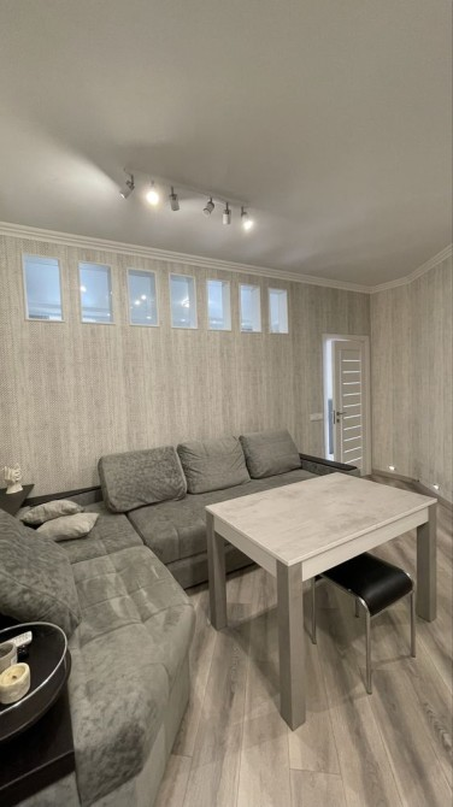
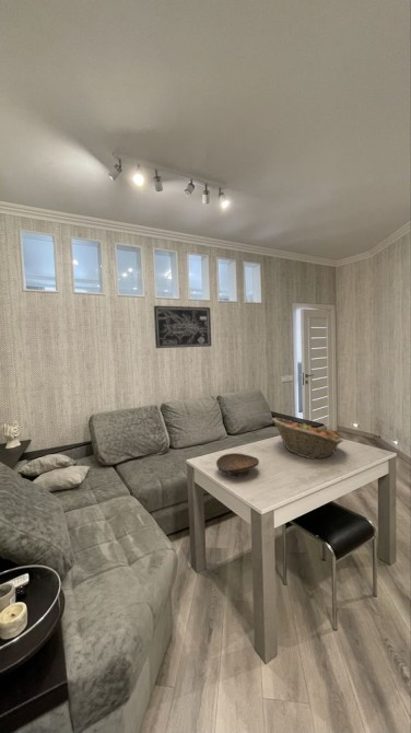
+ wall art [153,304,212,349]
+ fruit basket [271,417,343,459]
+ decorative bowl [215,452,260,477]
